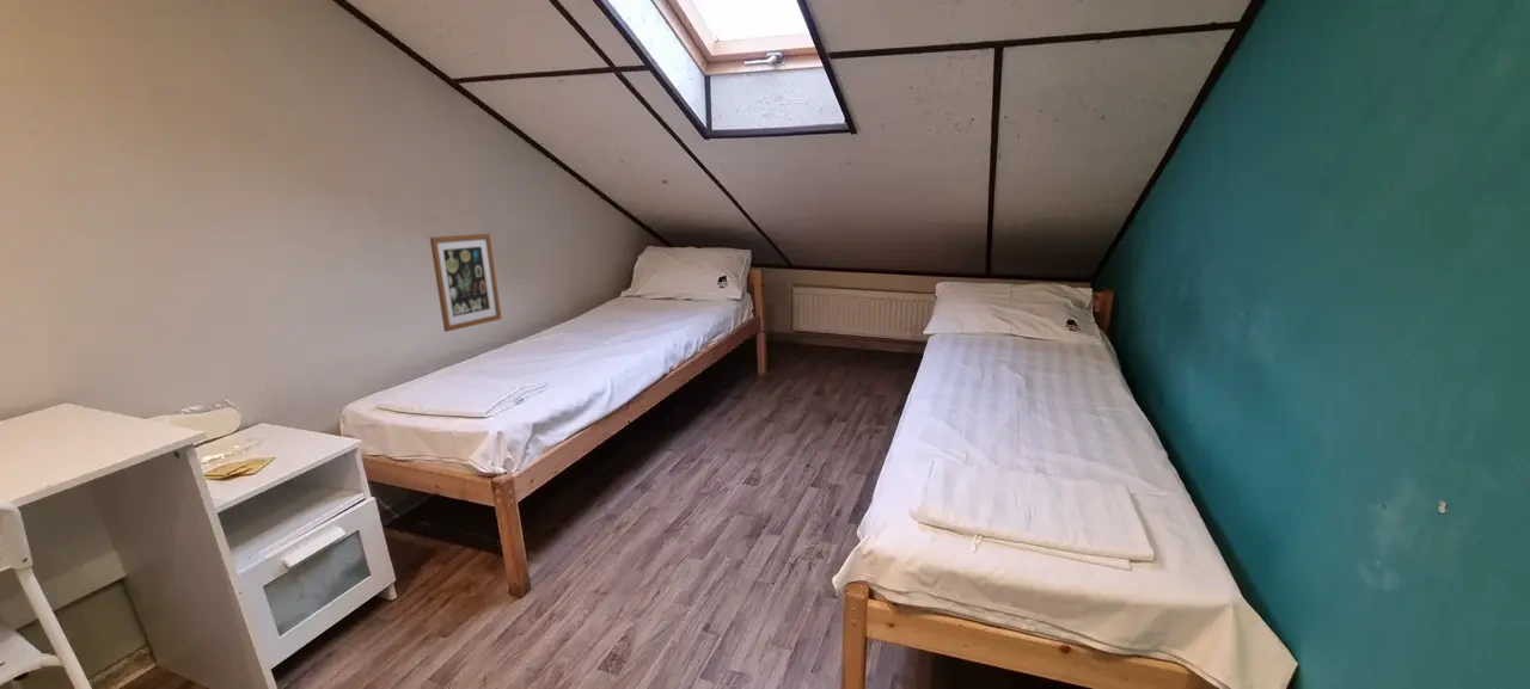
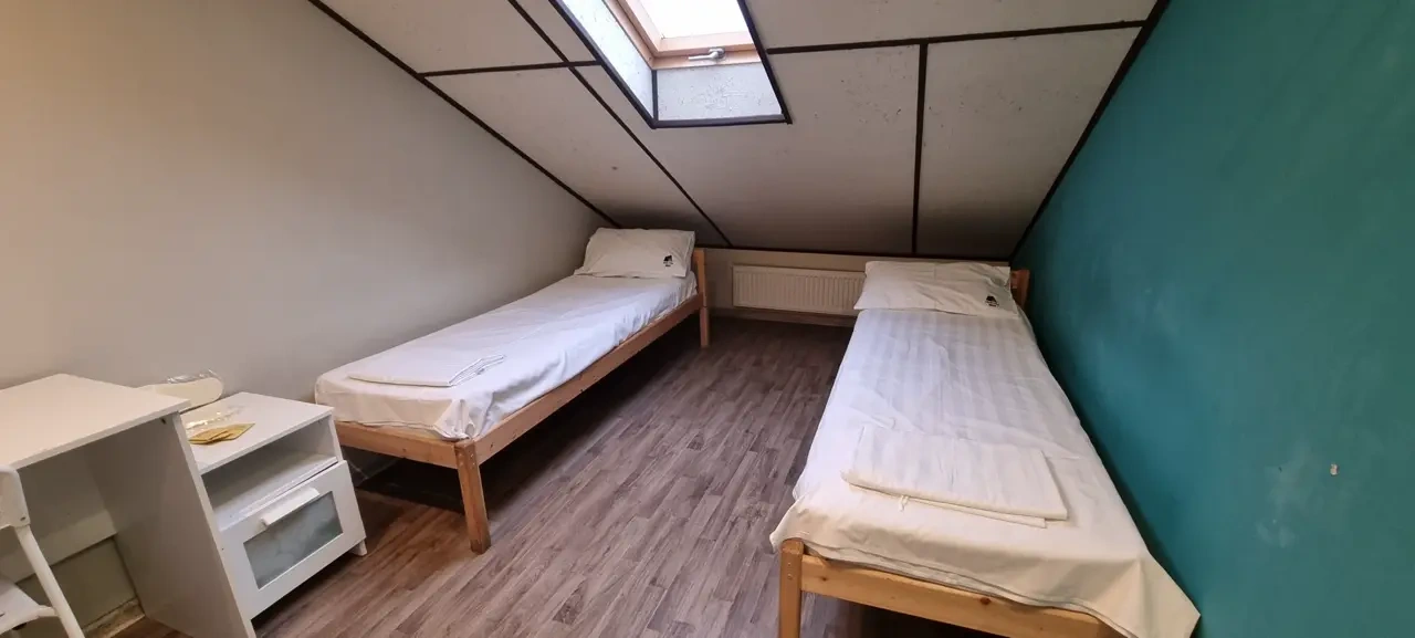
- wall art [429,233,503,333]
